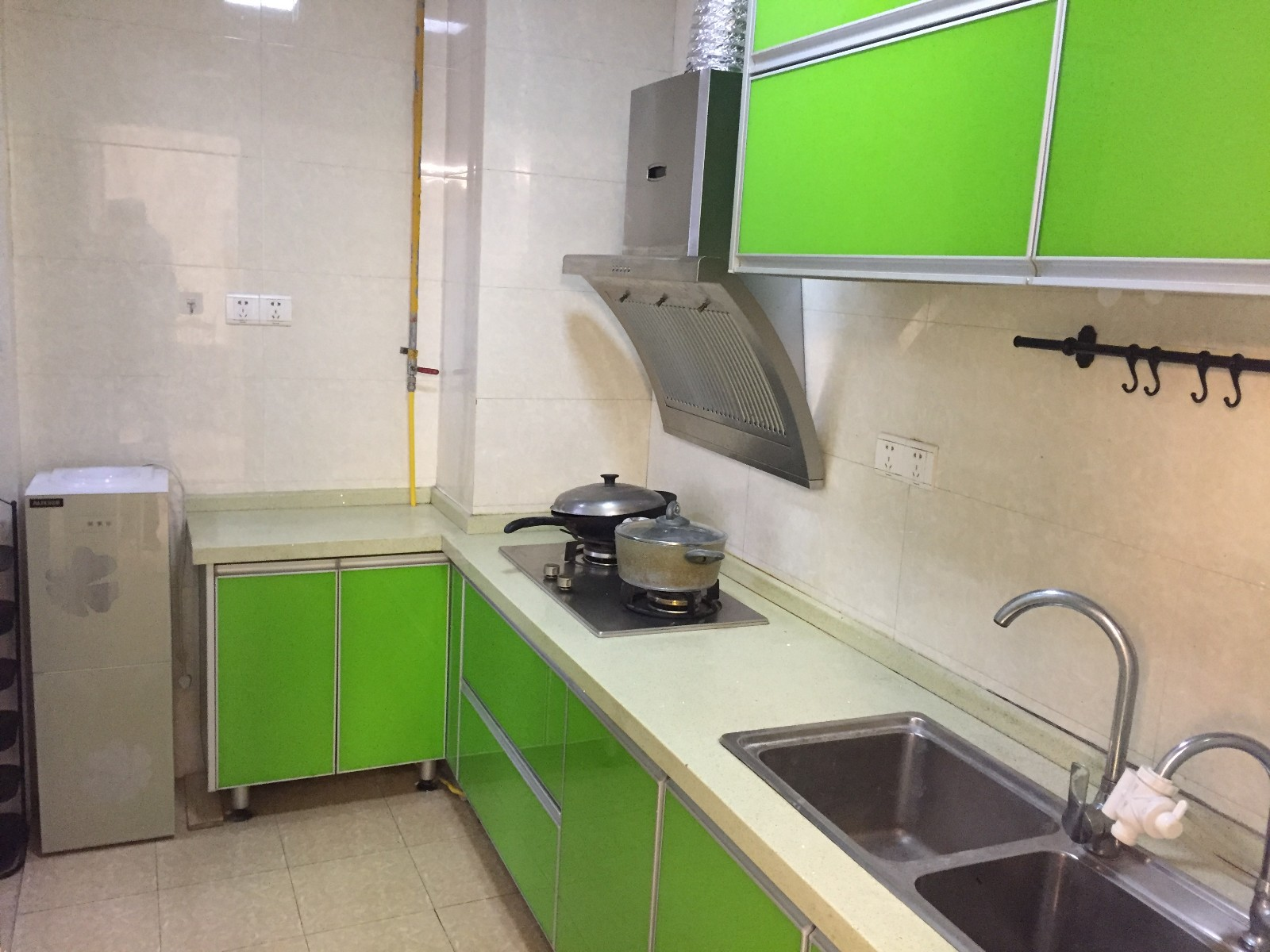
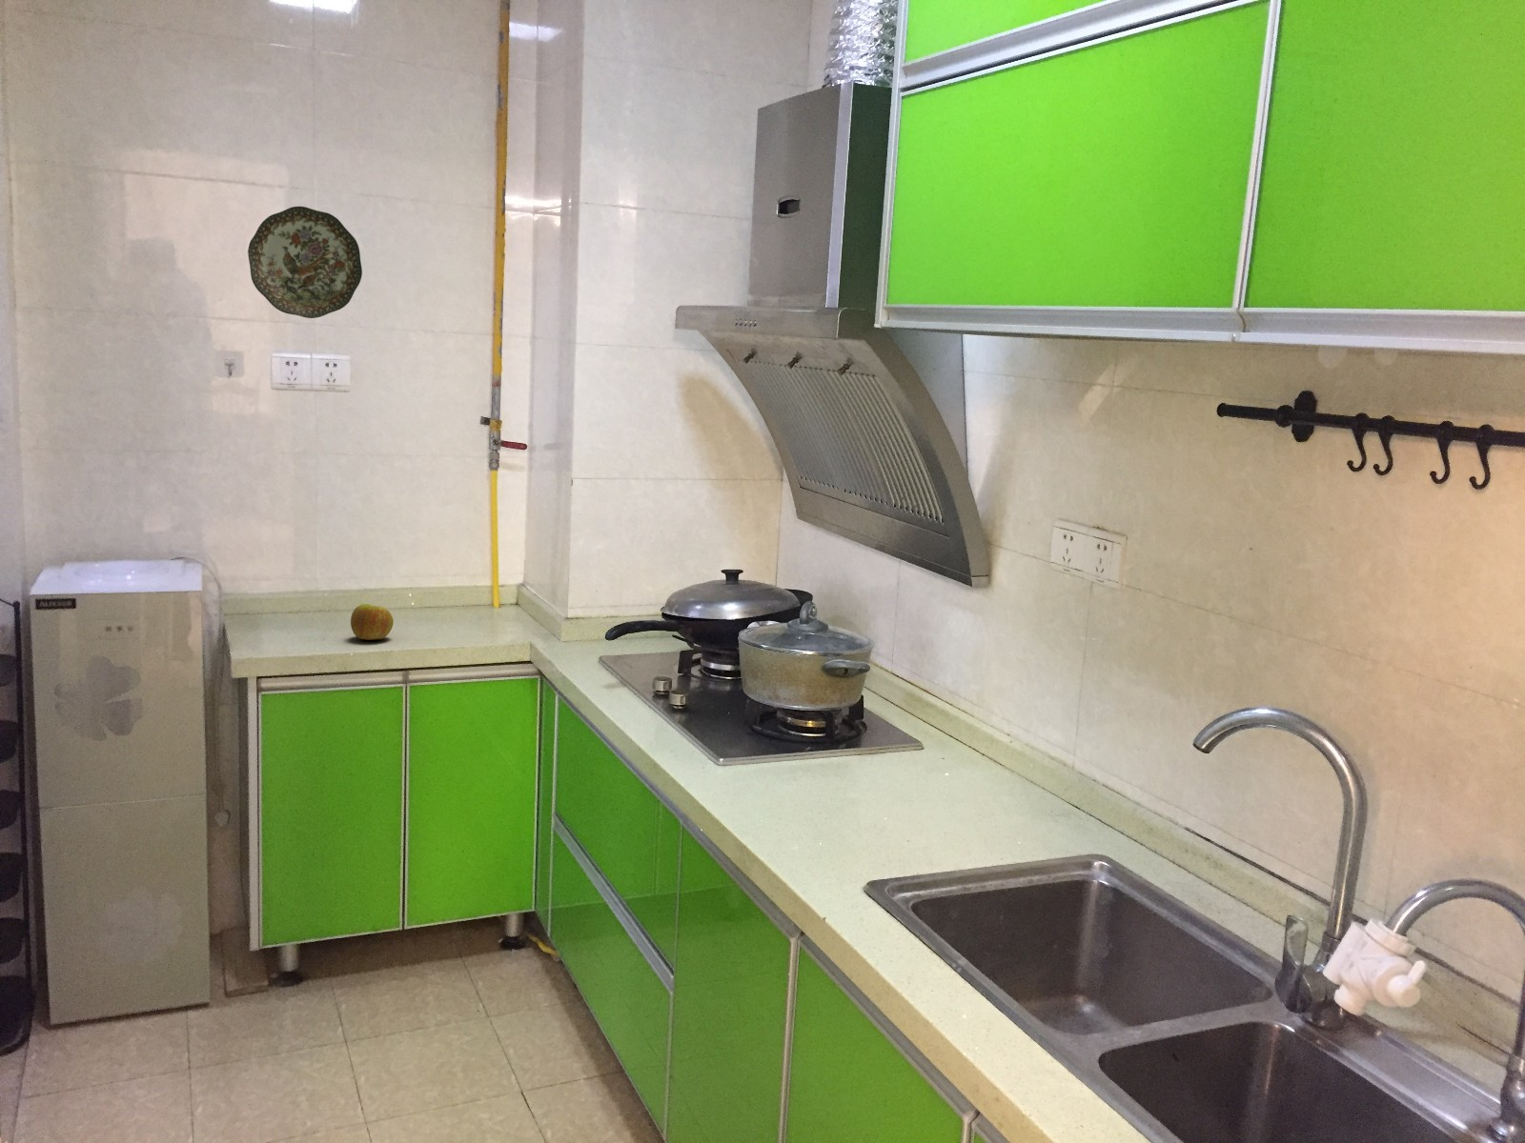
+ apple [349,603,395,641]
+ decorative plate [247,205,363,319]
